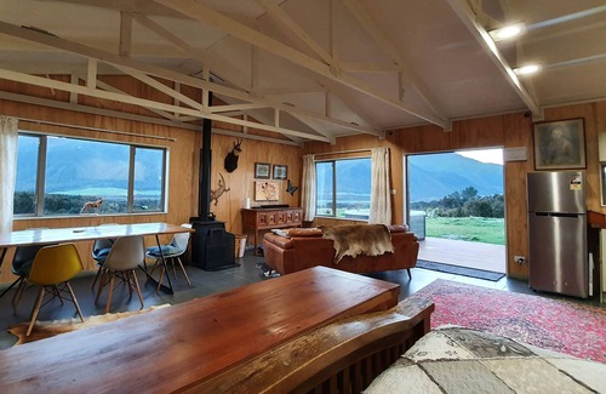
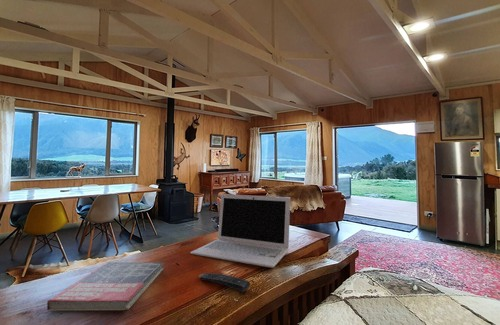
+ book [46,261,165,311]
+ remote control [198,272,251,293]
+ laptop [190,193,291,269]
